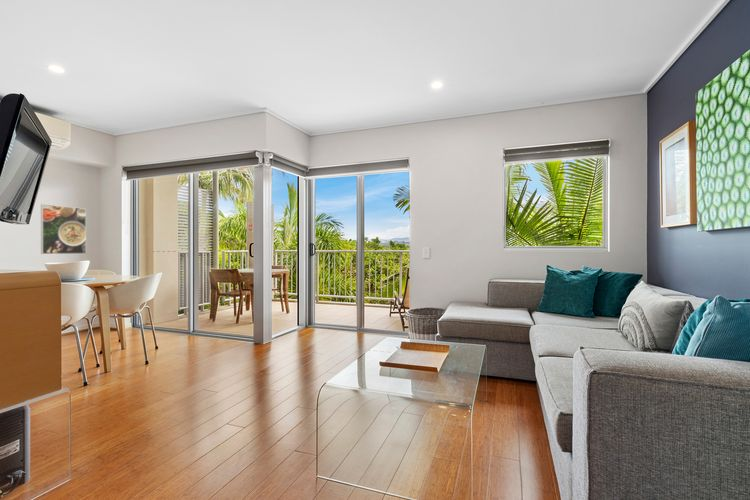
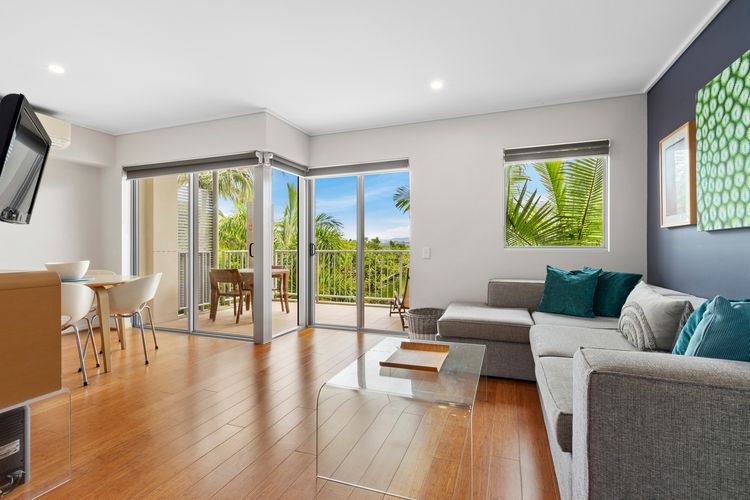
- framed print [40,203,87,255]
